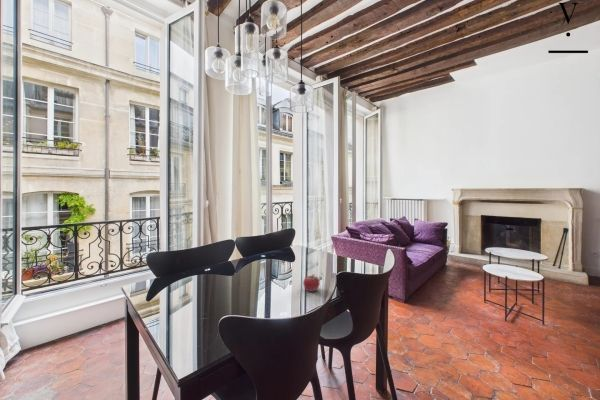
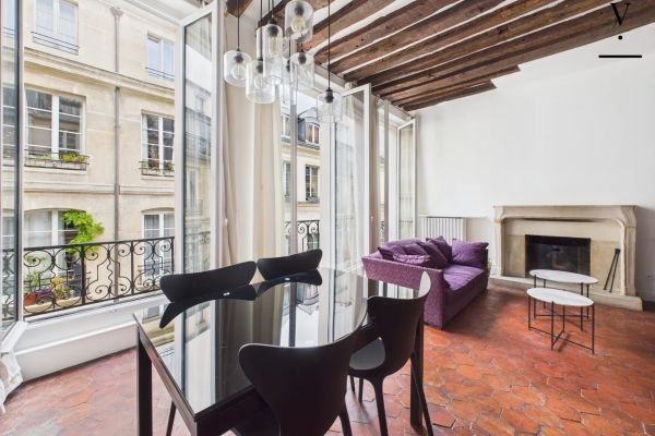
- fruit [302,273,321,292]
